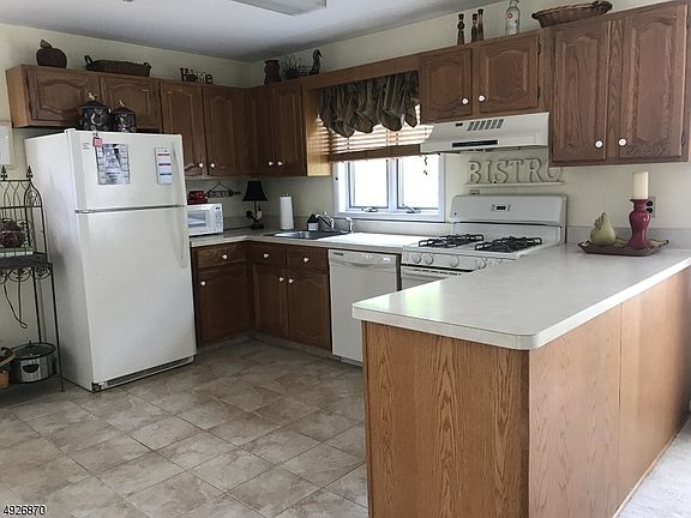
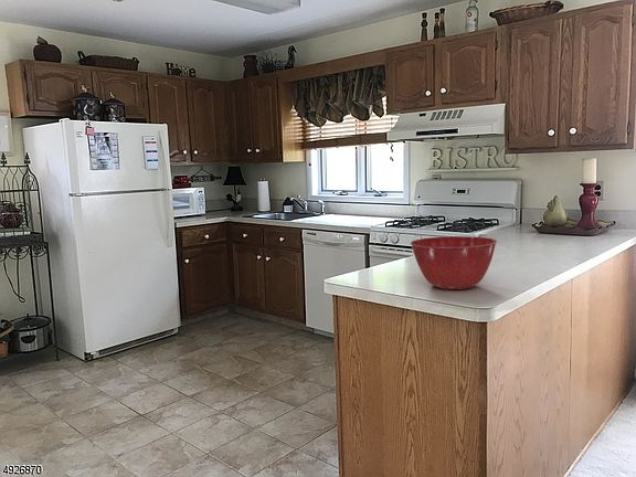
+ mixing bowl [410,235,498,290]
